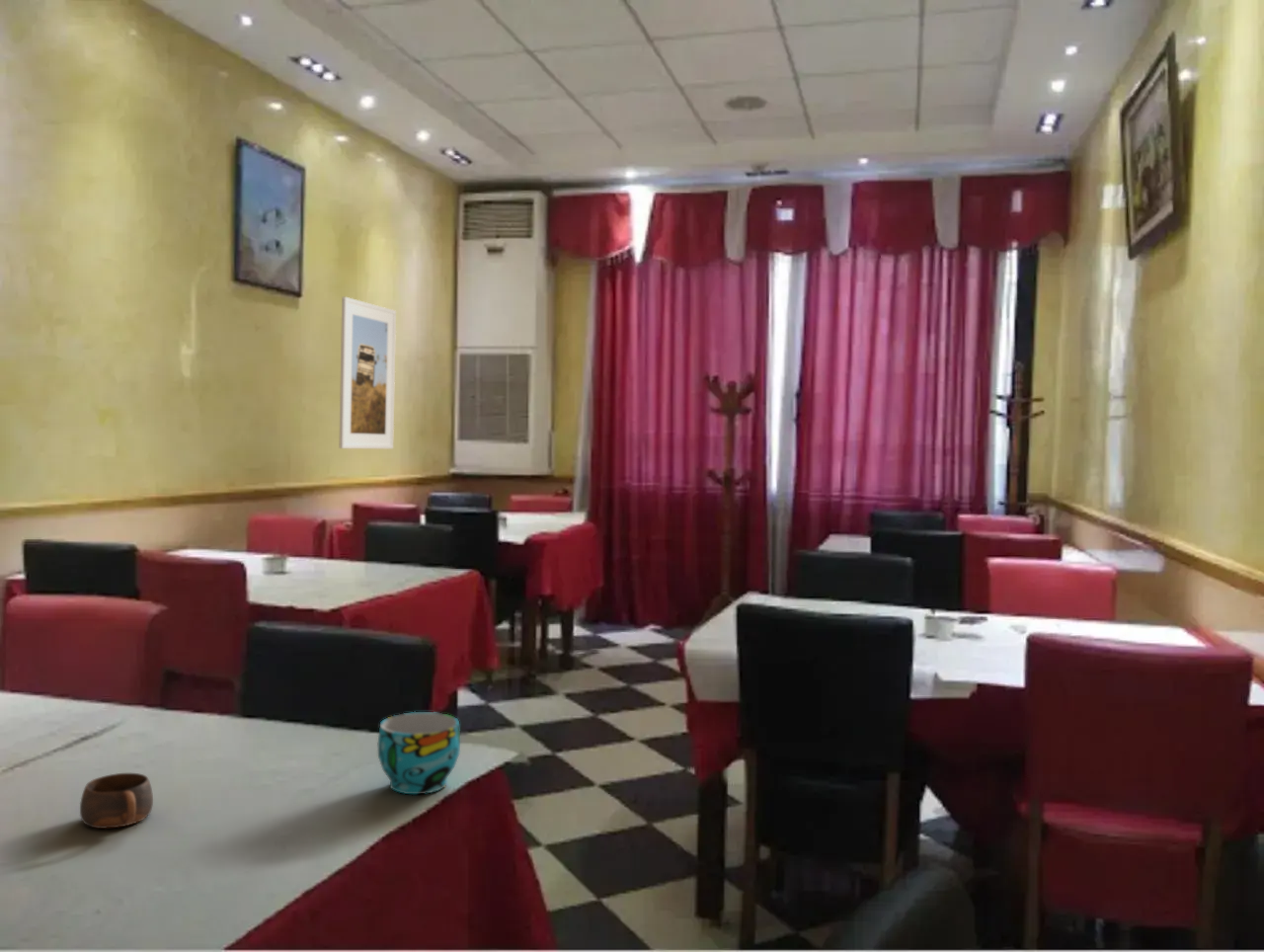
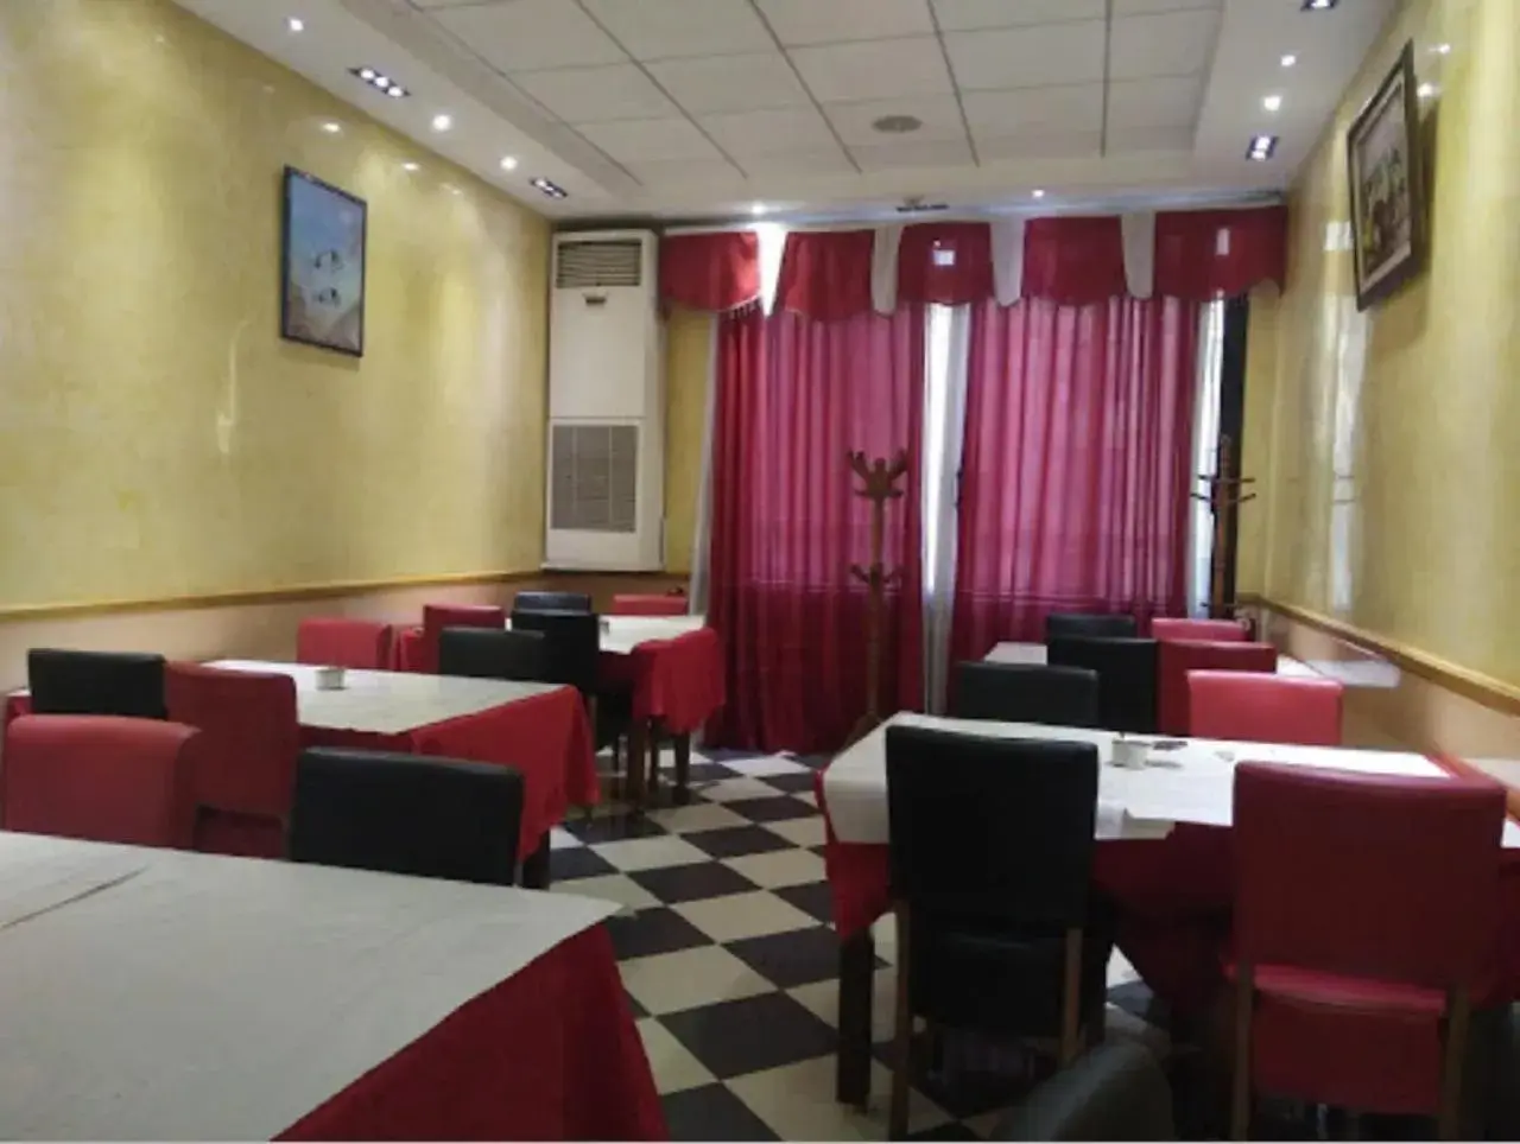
- cup [377,711,461,795]
- cup [79,772,154,830]
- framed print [338,296,397,449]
